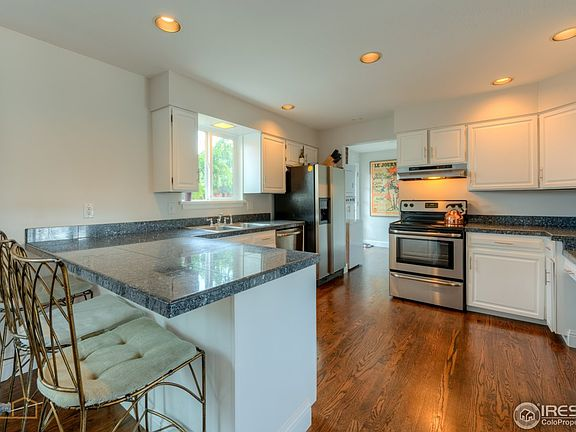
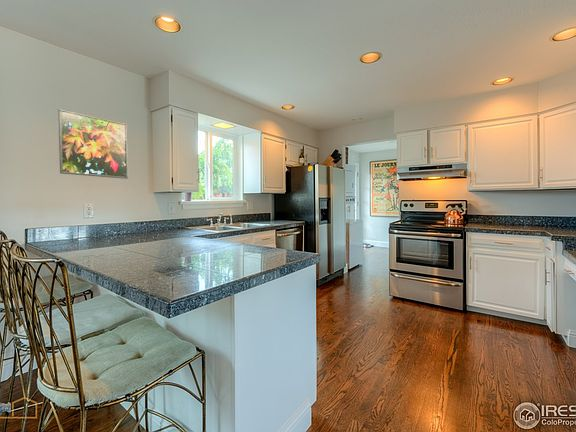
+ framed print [57,108,129,180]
